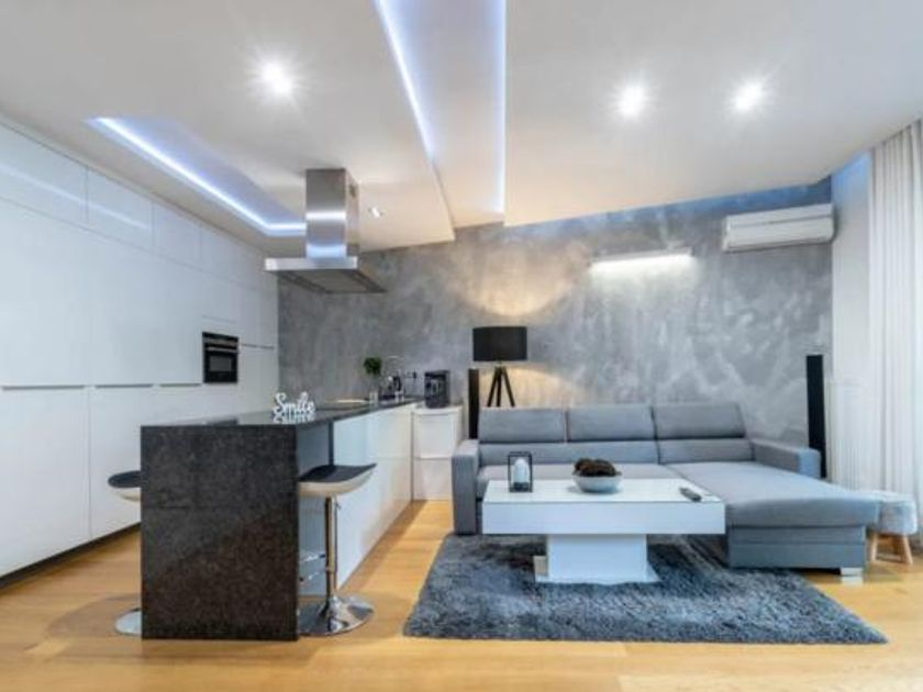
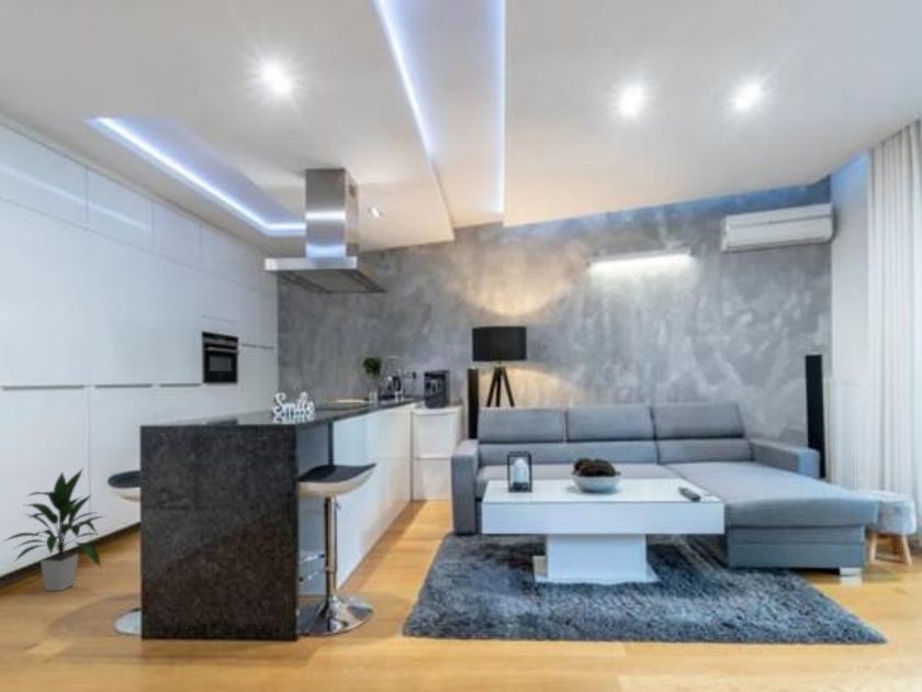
+ indoor plant [0,467,105,592]
